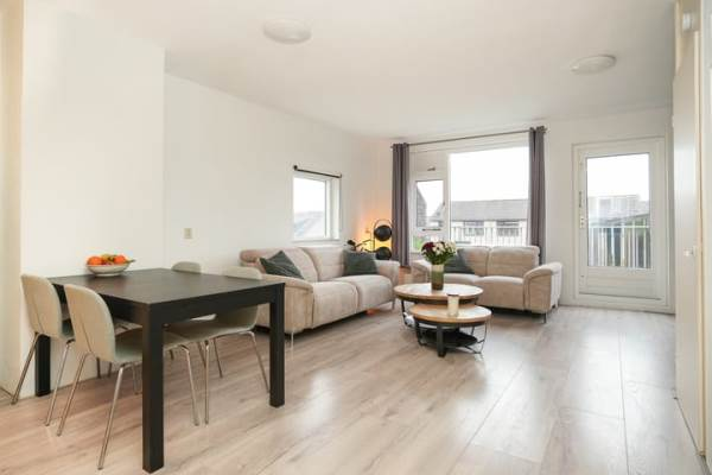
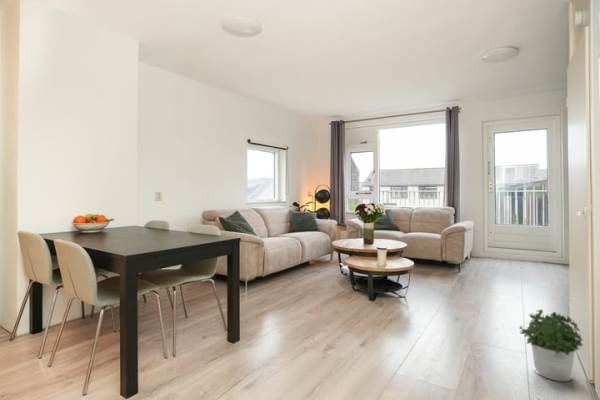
+ potted plant [518,309,585,382]
